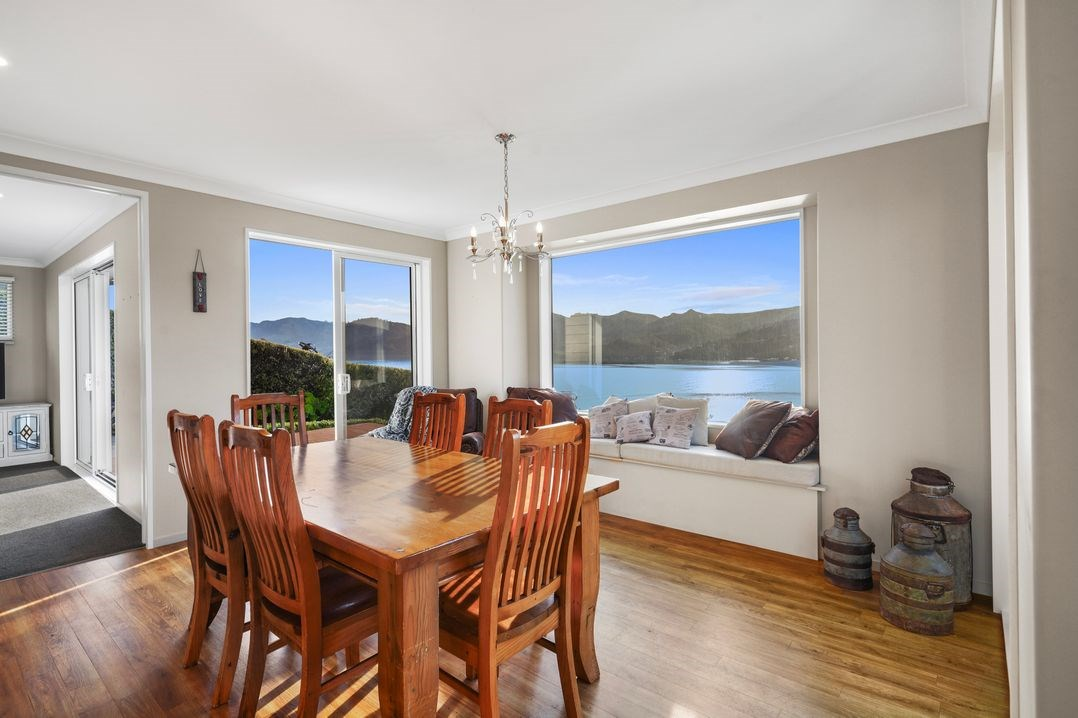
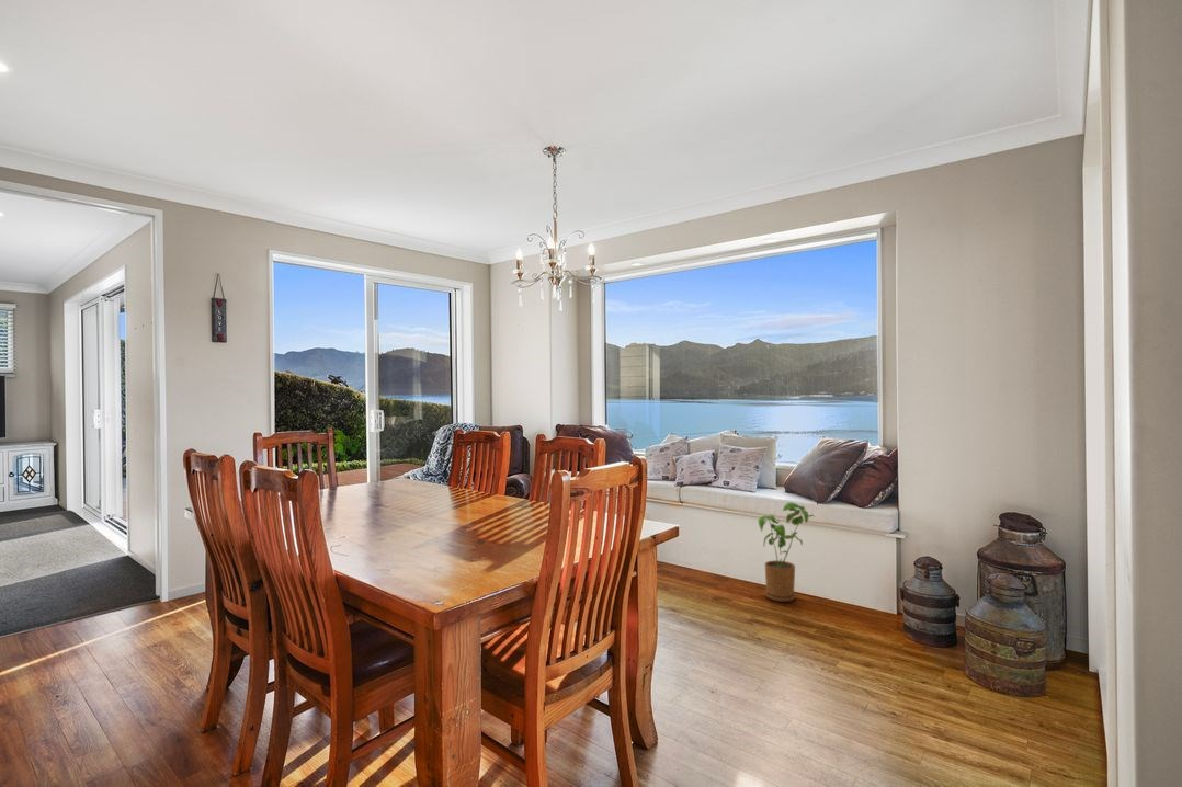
+ house plant [758,501,815,603]
